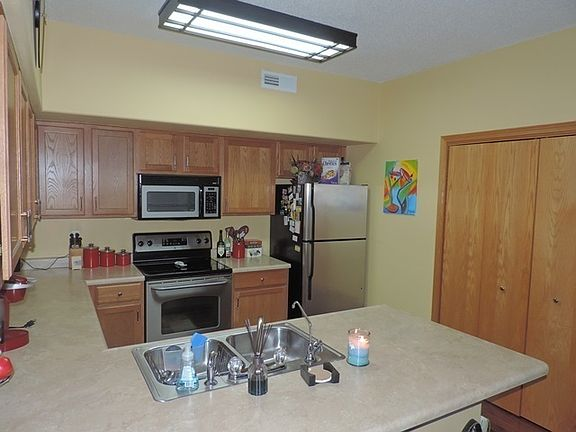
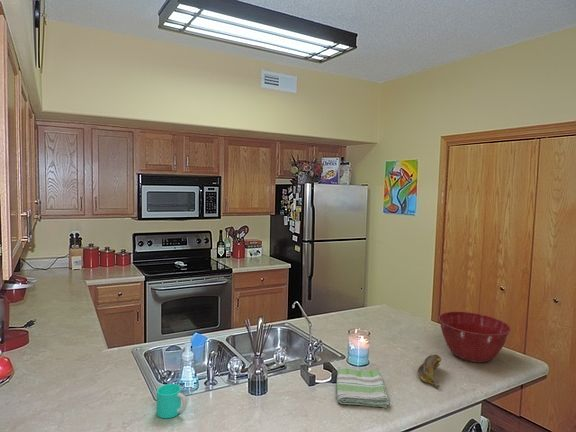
+ banana [417,354,442,389]
+ mixing bowl [438,311,512,364]
+ cup [156,383,188,419]
+ dish towel [336,368,390,409]
